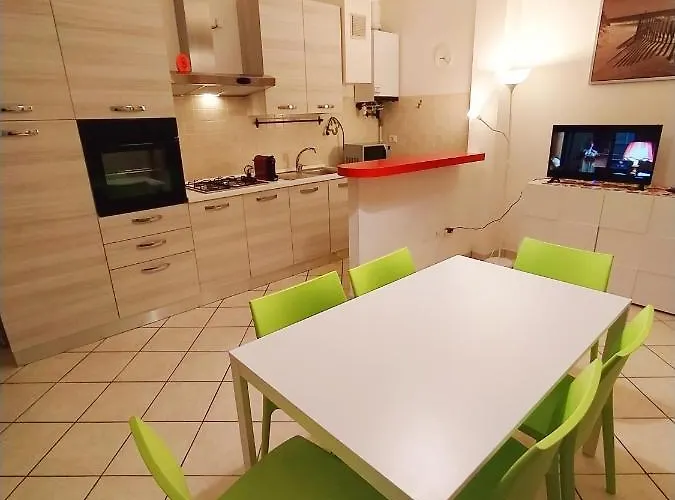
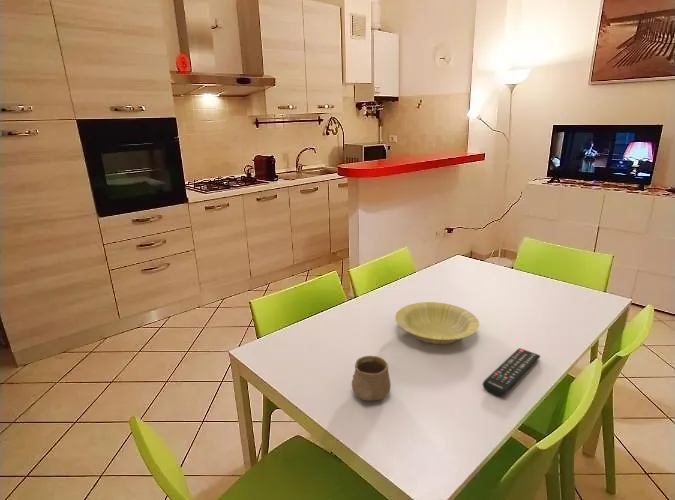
+ remote control [482,347,541,398]
+ bowl [394,301,480,345]
+ cup [351,355,392,402]
